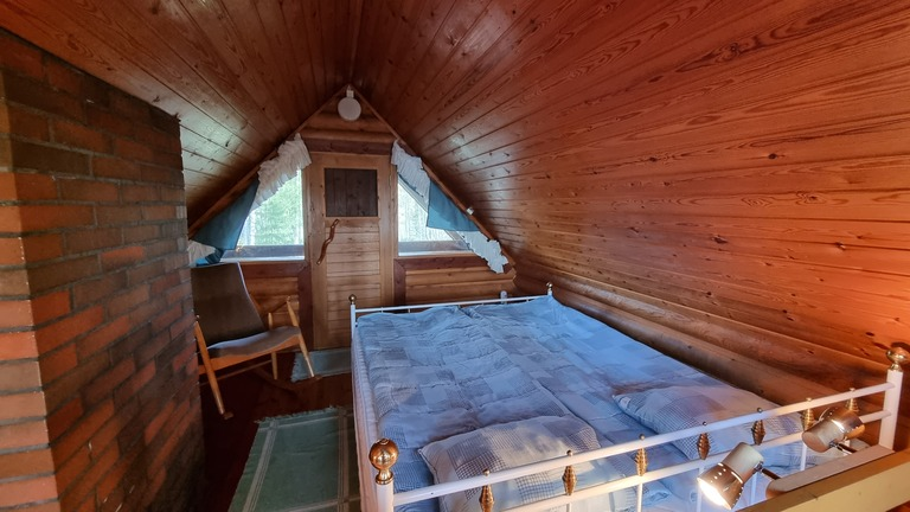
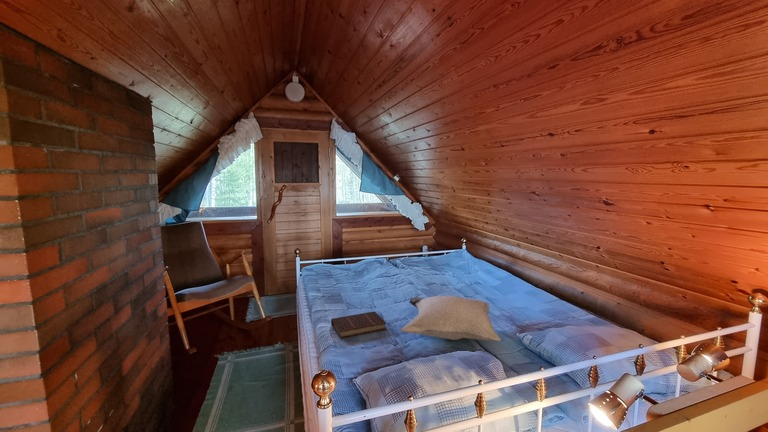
+ book [330,311,388,339]
+ cushion [399,295,502,342]
